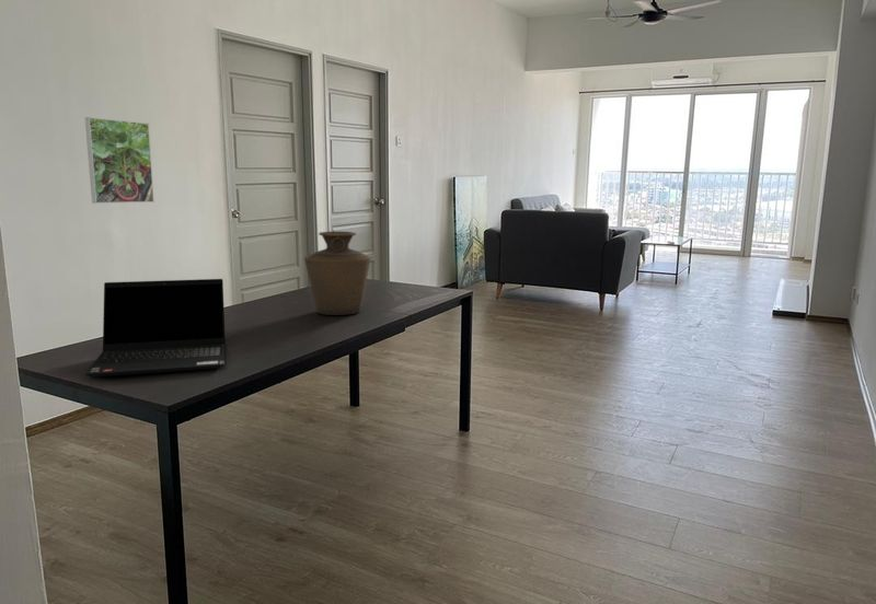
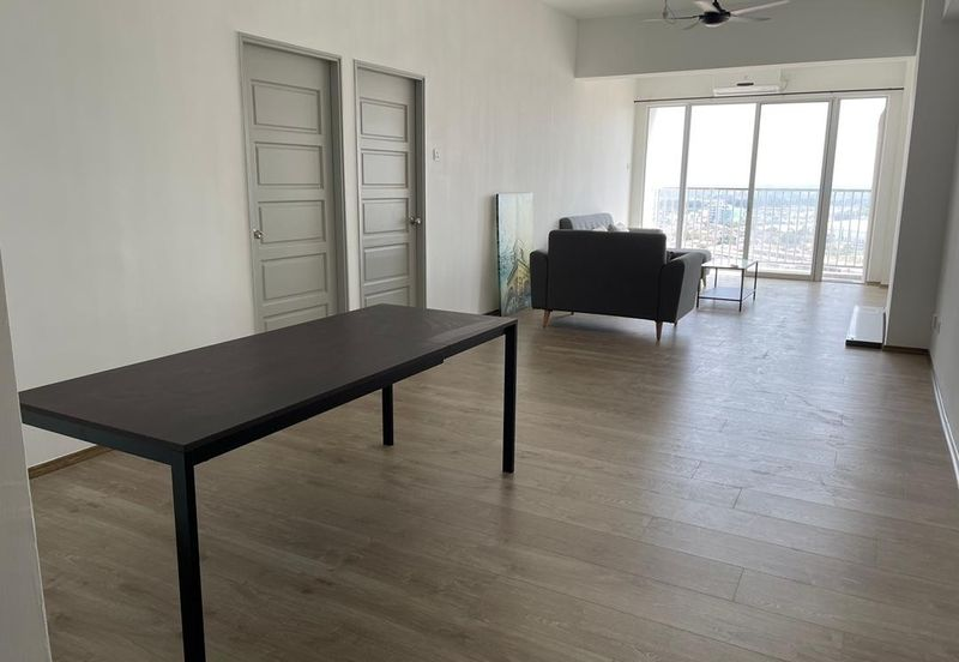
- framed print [84,116,155,205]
- laptop computer [84,278,227,379]
- vase [303,231,372,316]
